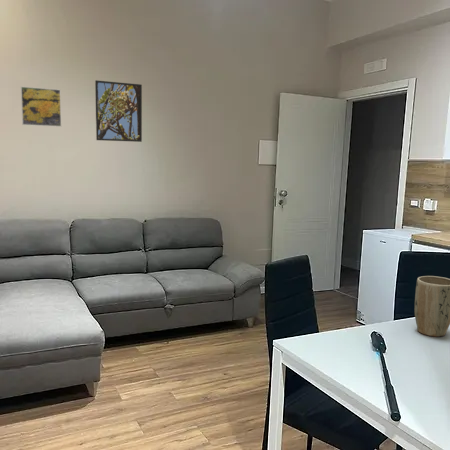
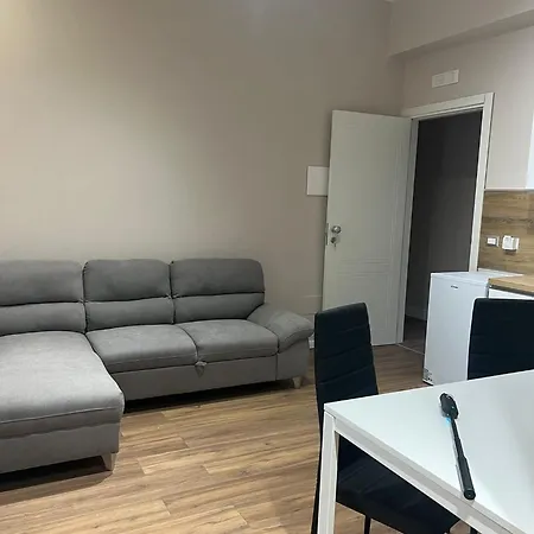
- plant pot [414,275,450,338]
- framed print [94,79,143,143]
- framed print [20,86,62,128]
